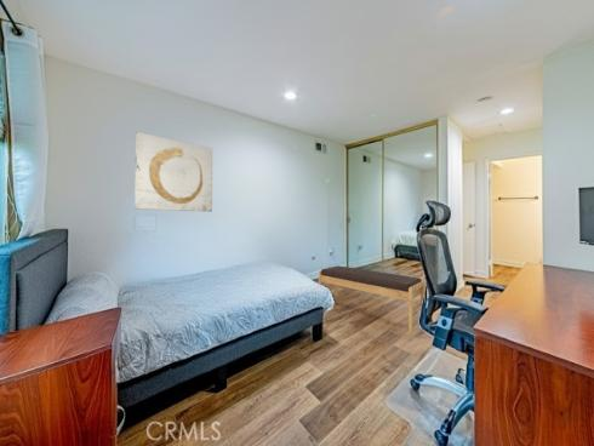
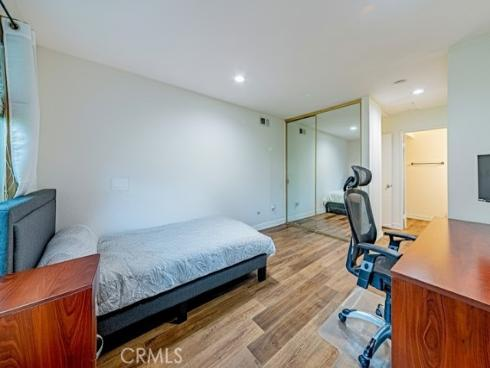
- wall art [133,131,213,213]
- bench [318,264,425,334]
